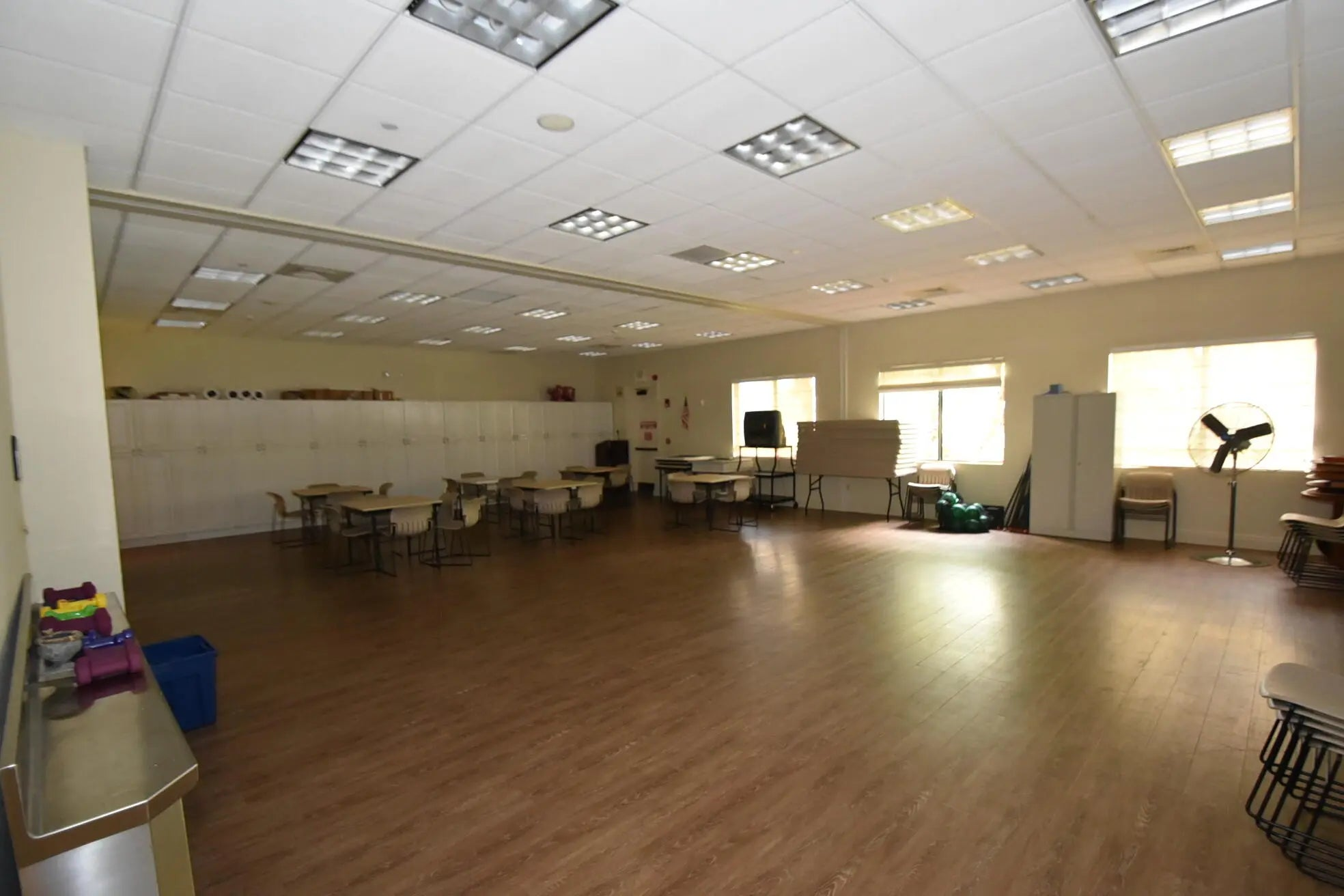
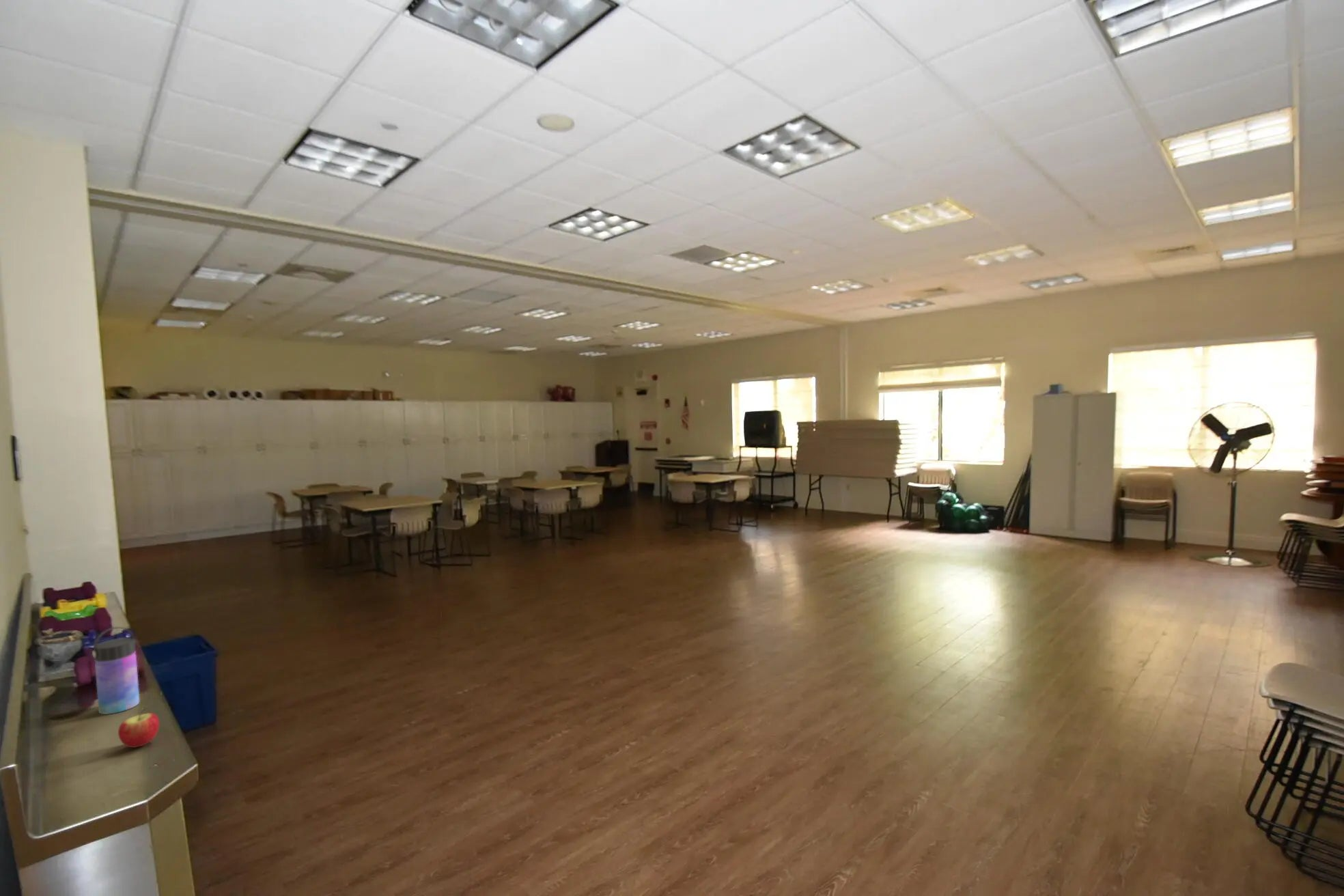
+ apple [117,706,160,748]
+ water bottle [92,626,140,715]
